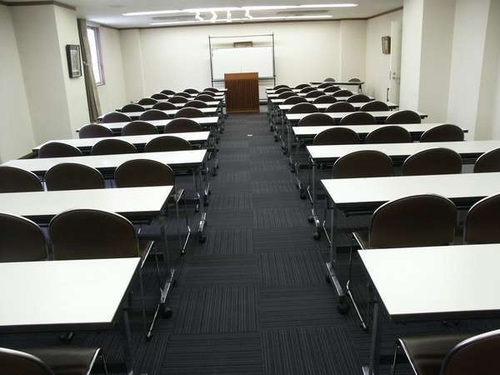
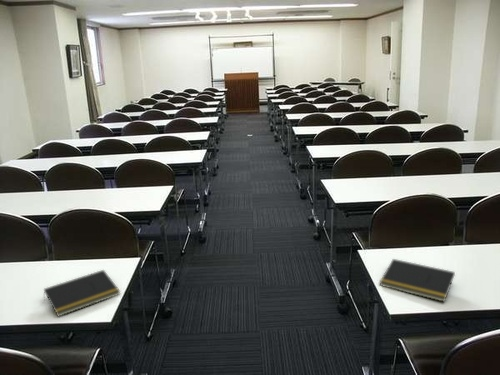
+ notepad [43,269,121,318]
+ notepad [378,258,456,303]
